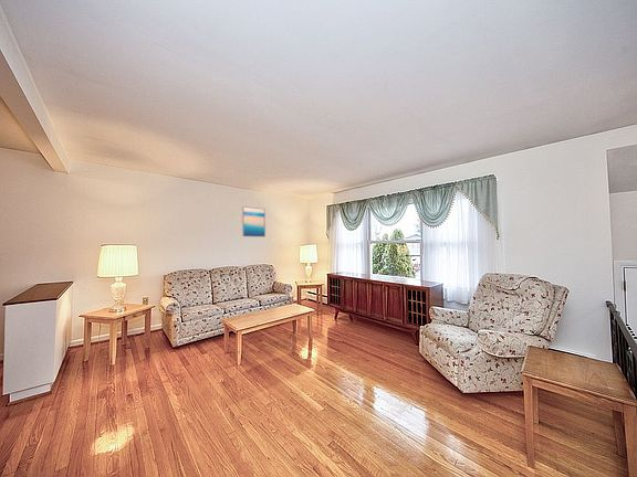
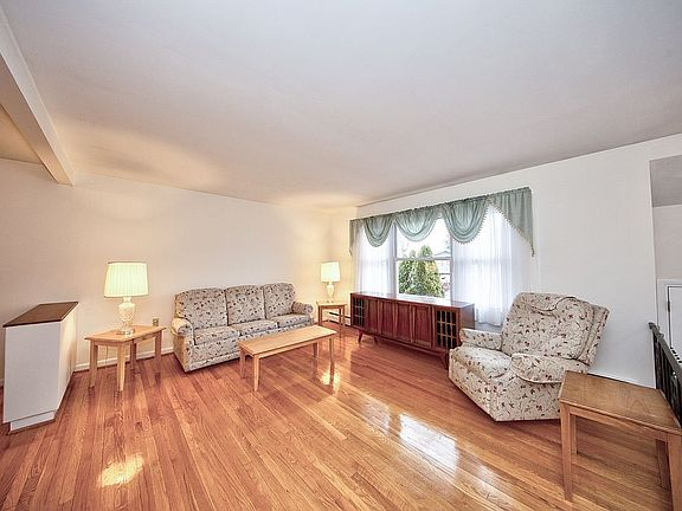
- wall art [241,205,267,239]
